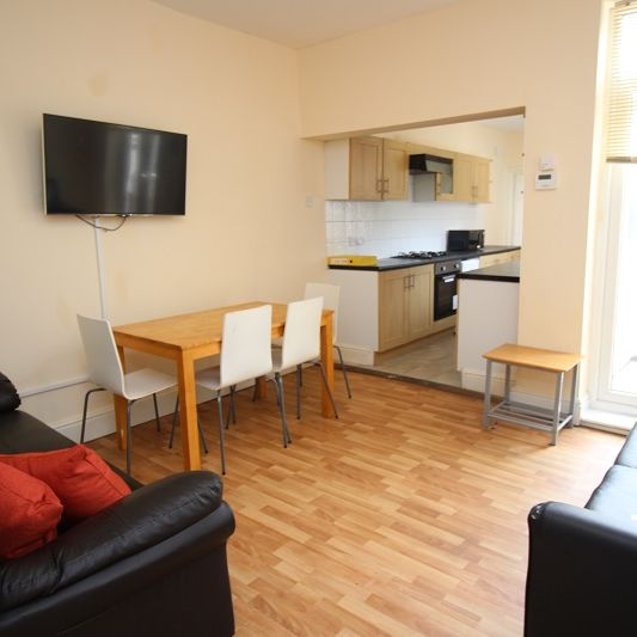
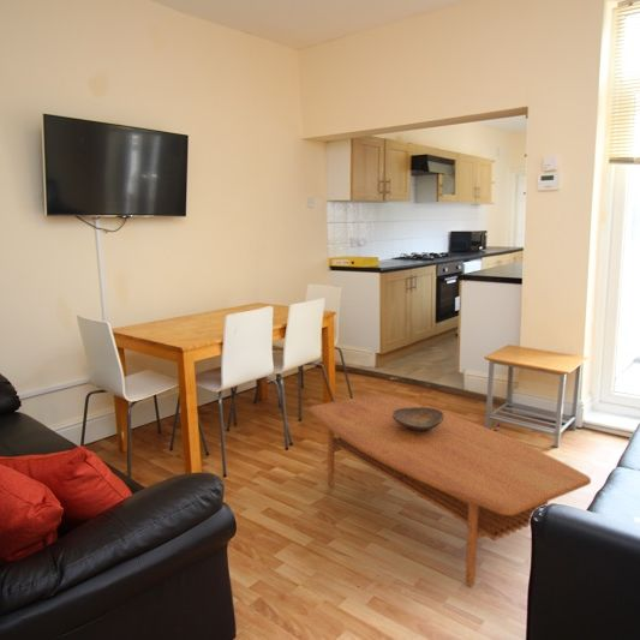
+ coffee table [307,393,592,588]
+ decorative bowl [393,406,444,432]
